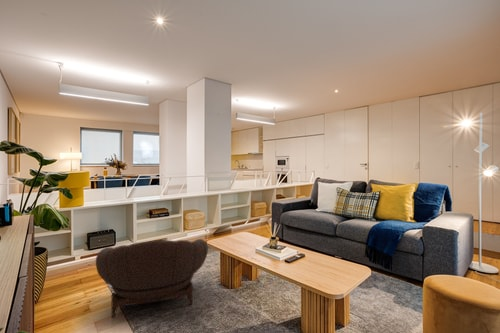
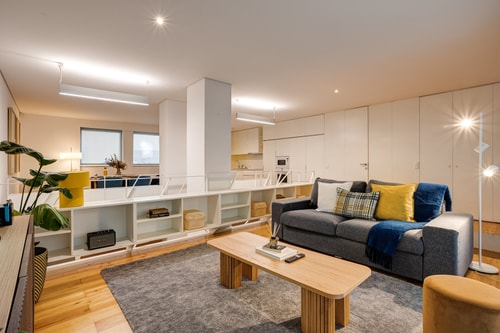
- armchair [95,238,209,319]
